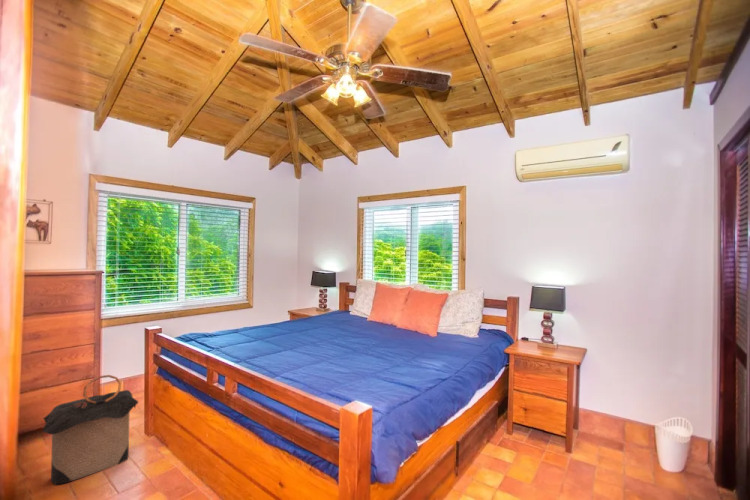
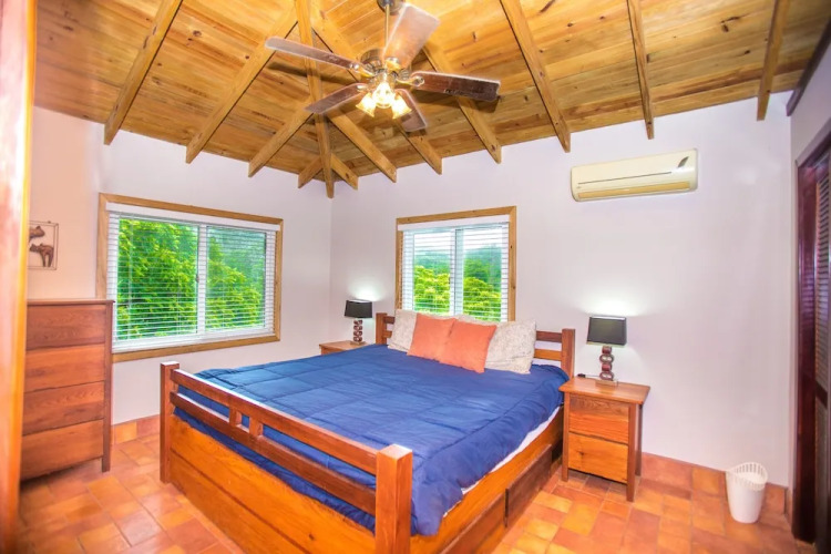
- laundry hamper [42,374,139,486]
